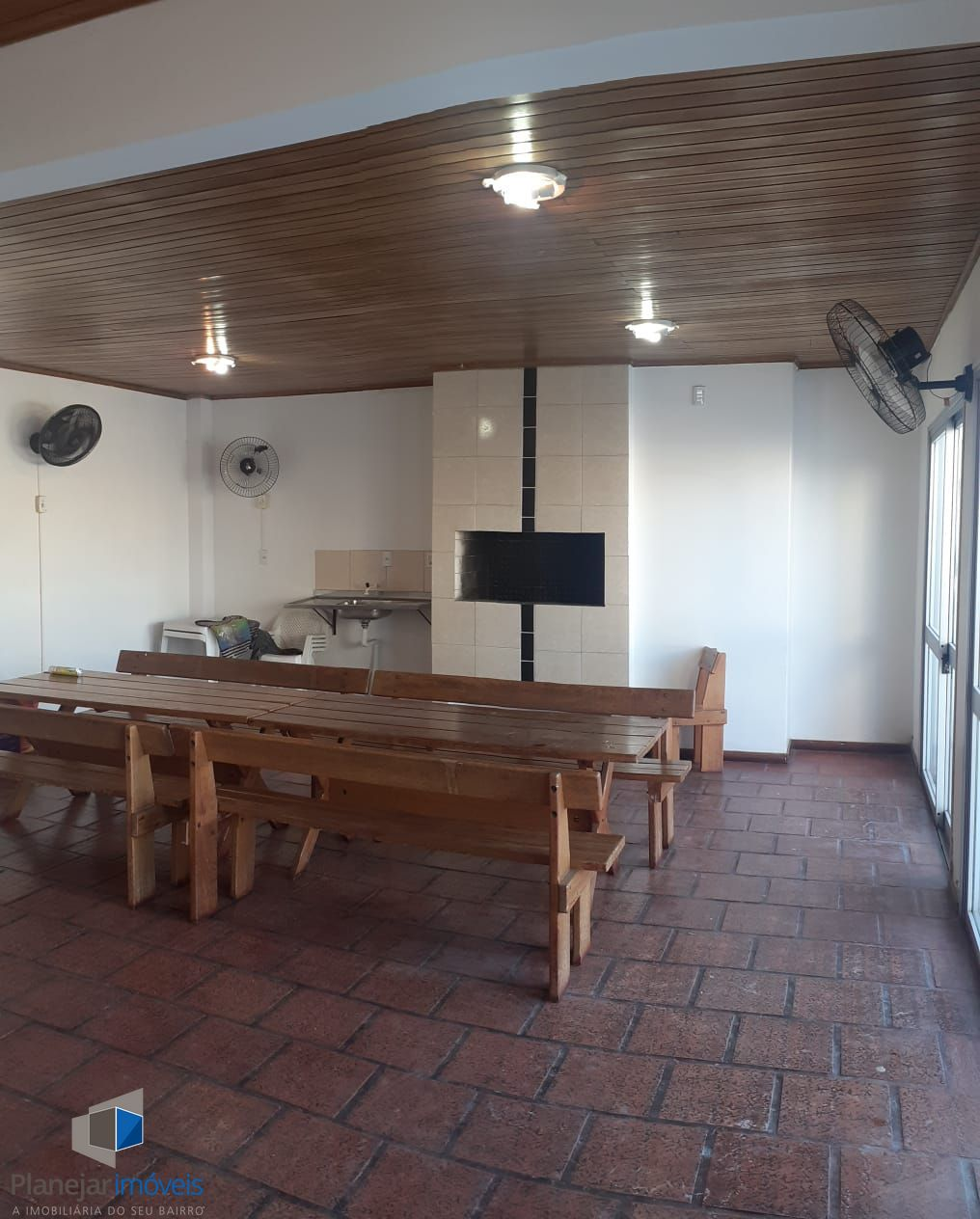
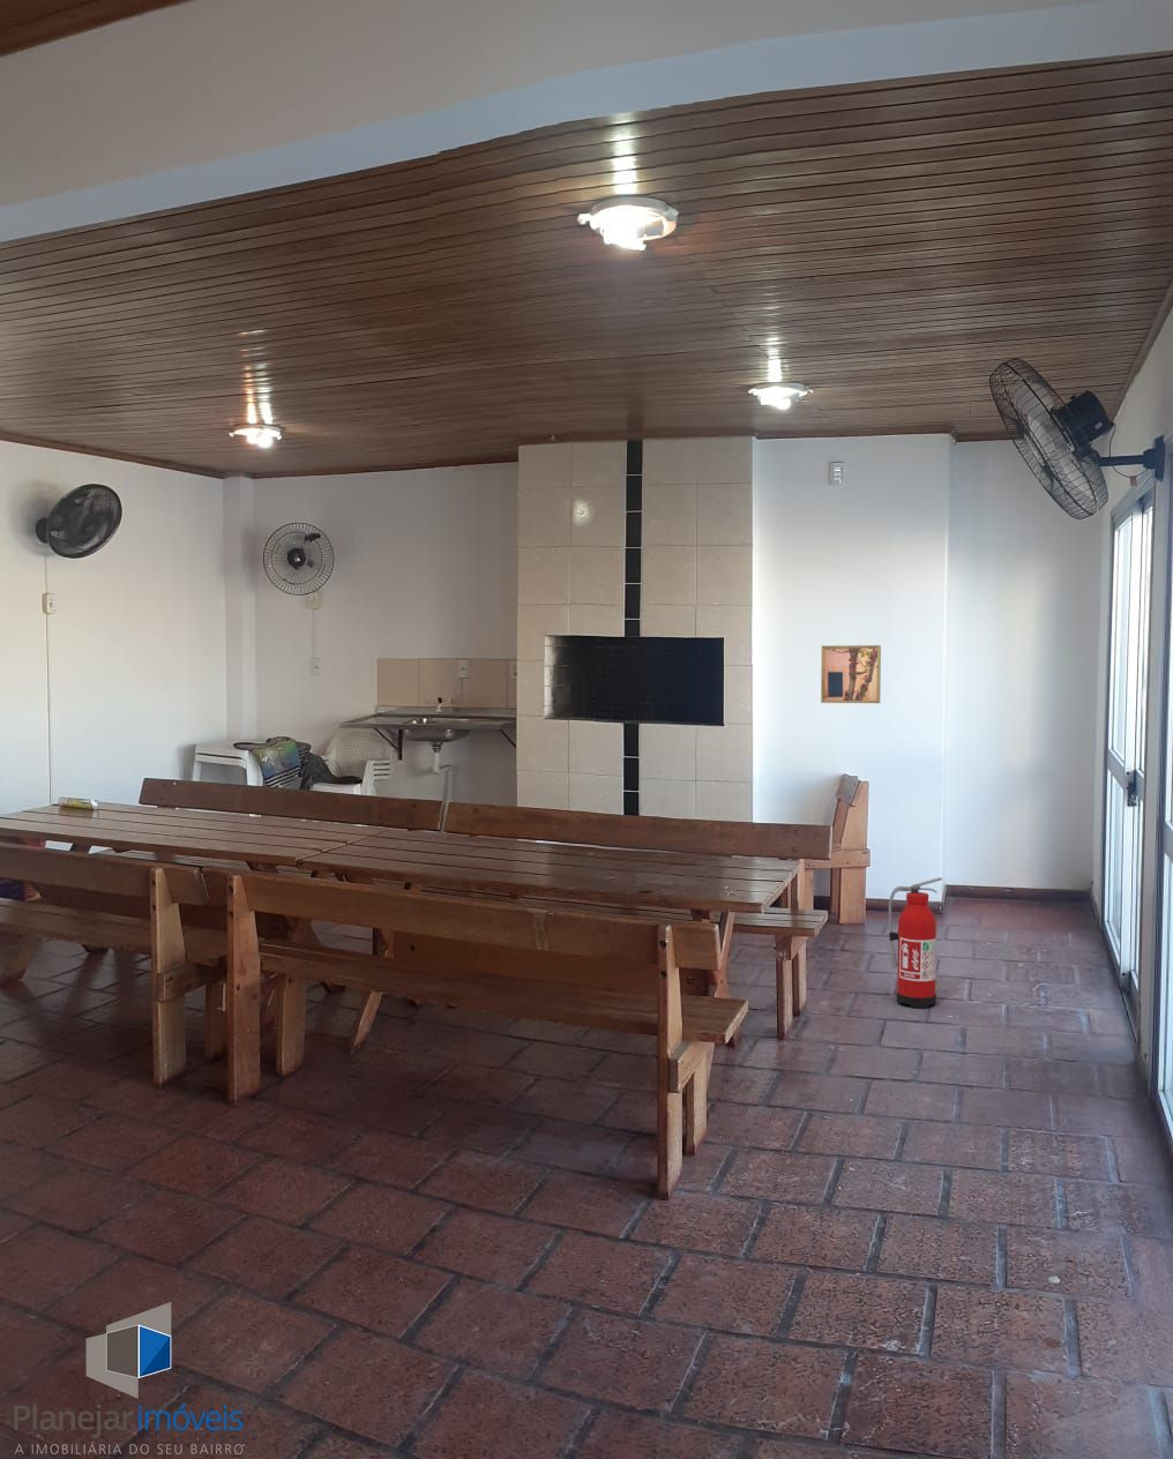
+ fire extinguisher [888,876,943,1009]
+ wall art [820,644,882,704]
